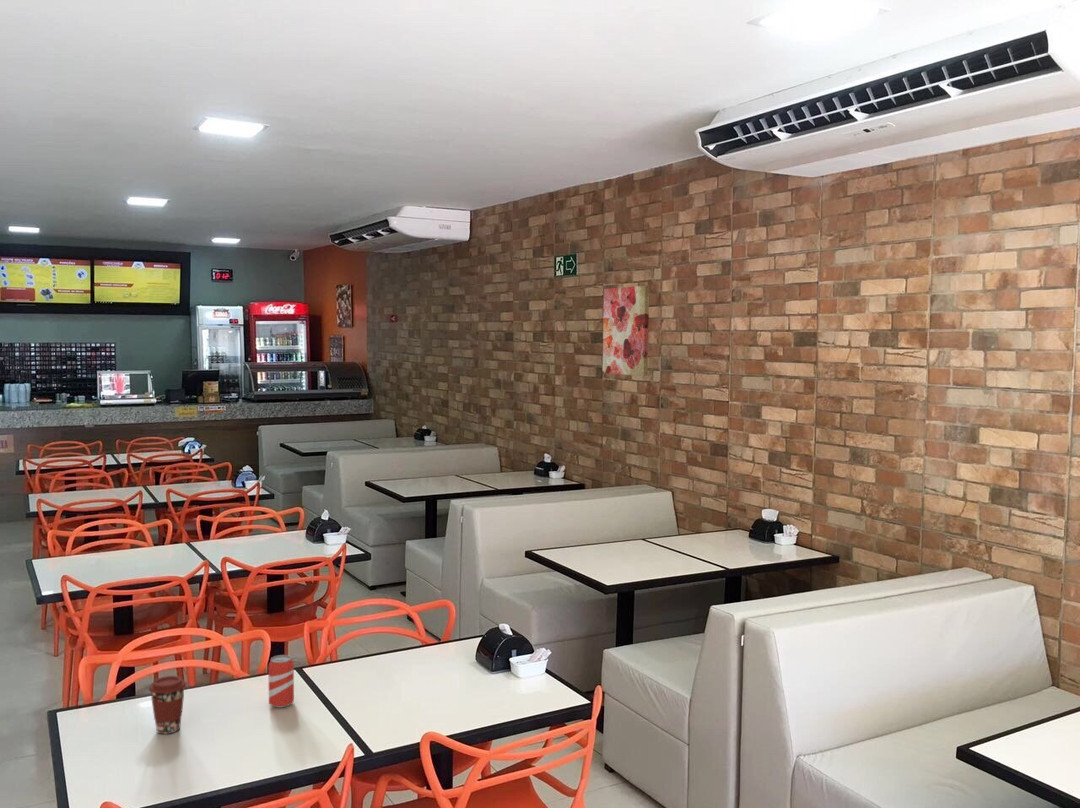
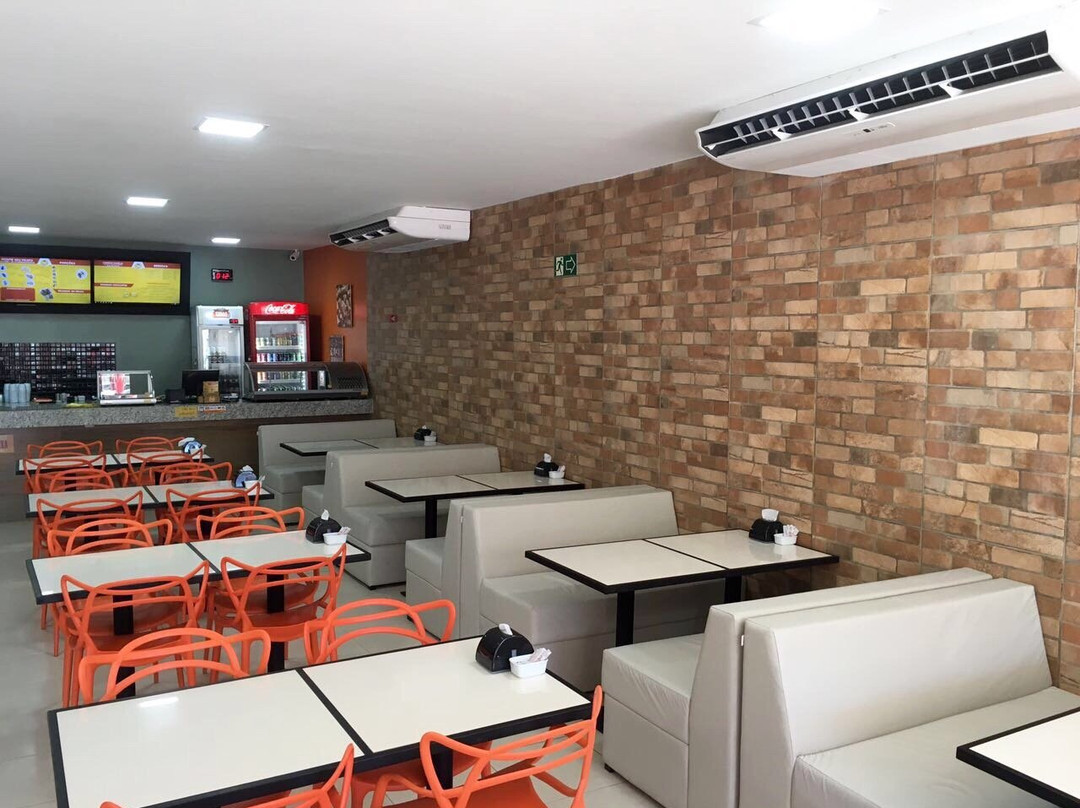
- wall art [602,285,650,377]
- beverage can [267,654,295,709]
- coffee cup [148,675,187,735]
